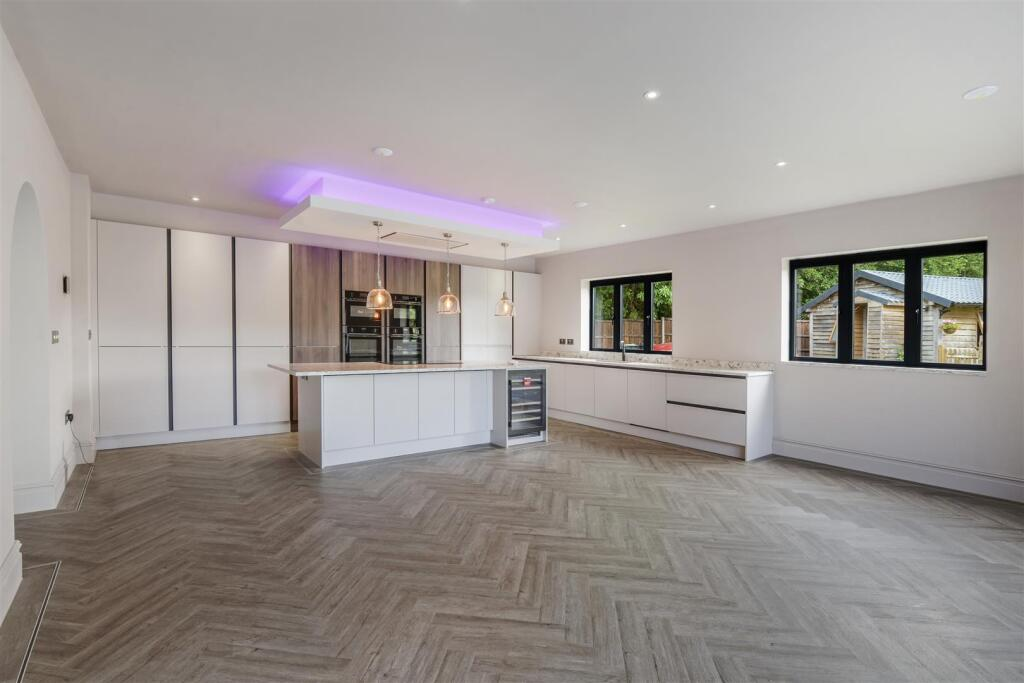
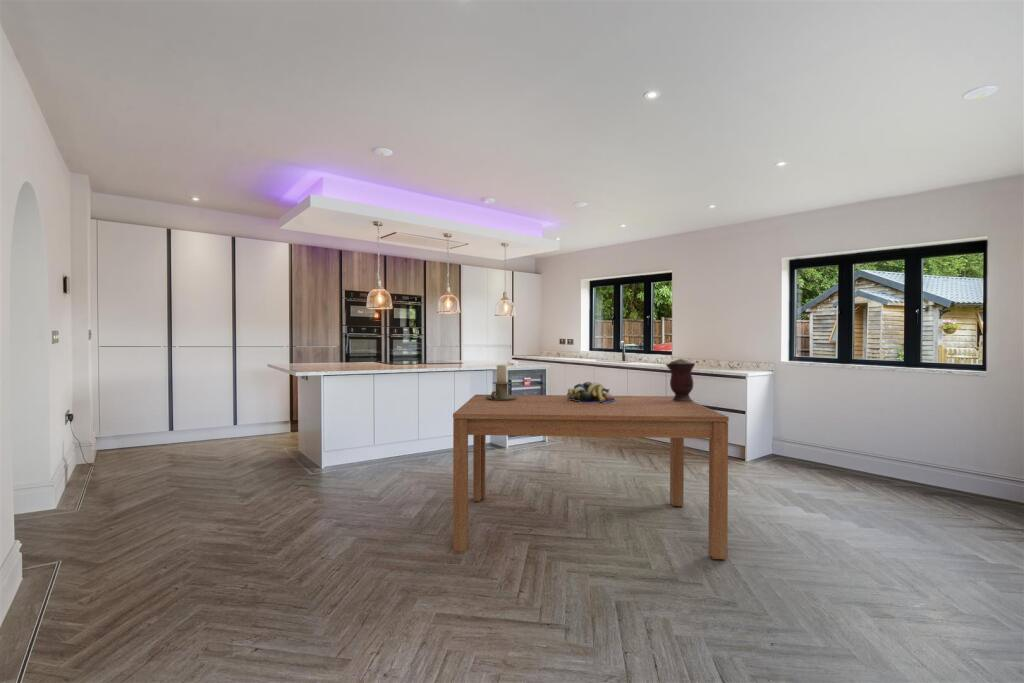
+ vase [665,358,696,402]
+ fruit bowl [566,381,616,403]
+ candle holder [486,364,517,401]
+ dining table [452,394,730,560]
